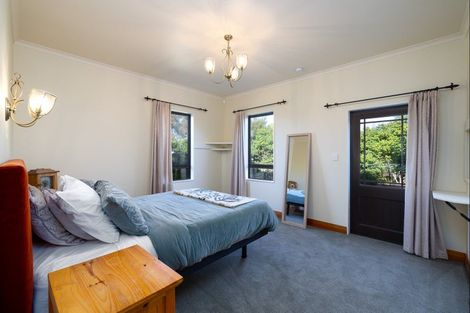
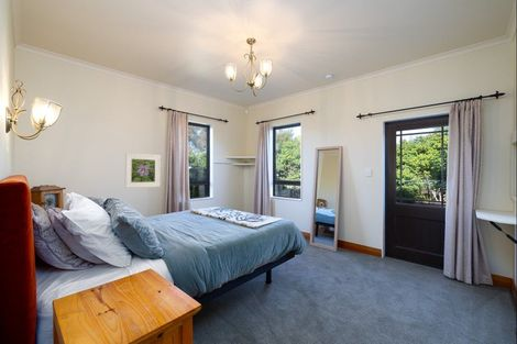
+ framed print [124,152,162,189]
